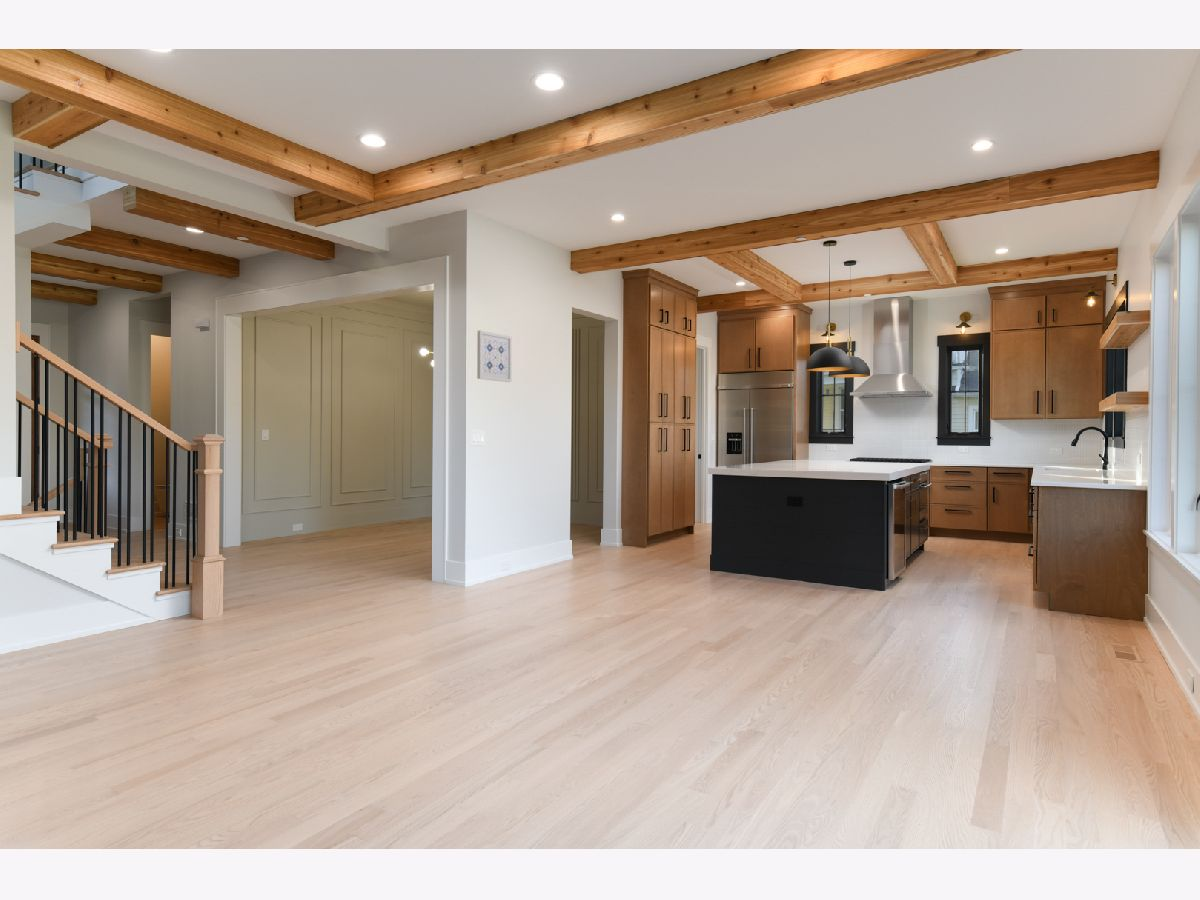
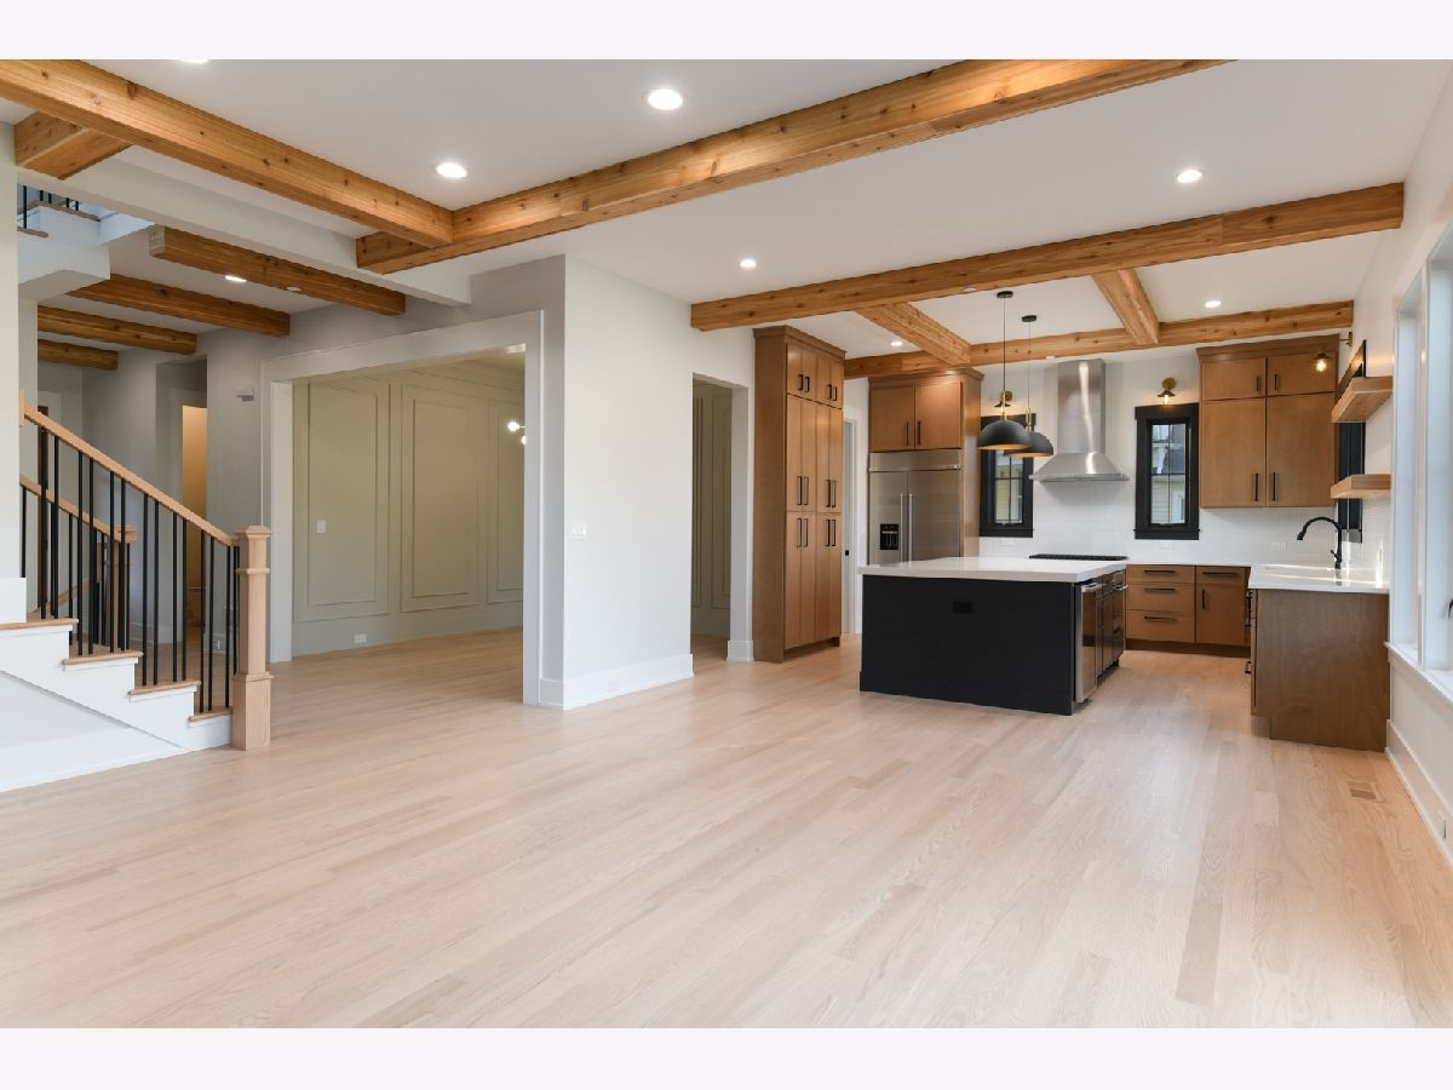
- wall art [476,330,513,383]
